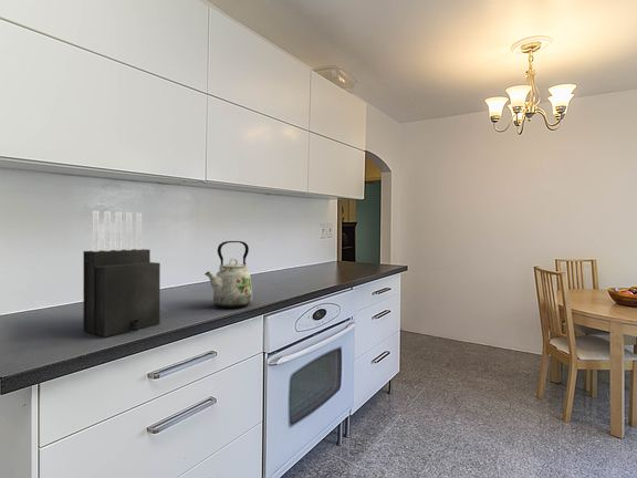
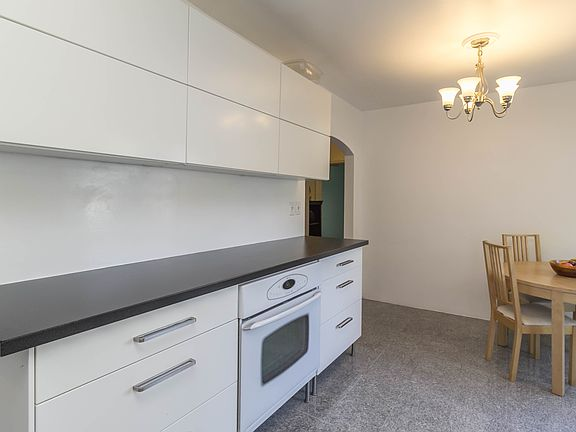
- kettle [203,240,253,309]
- knife block [82,209,161,339]
